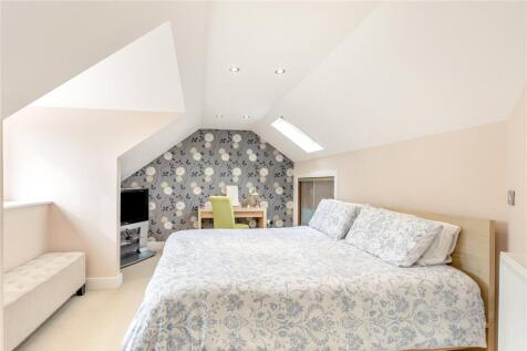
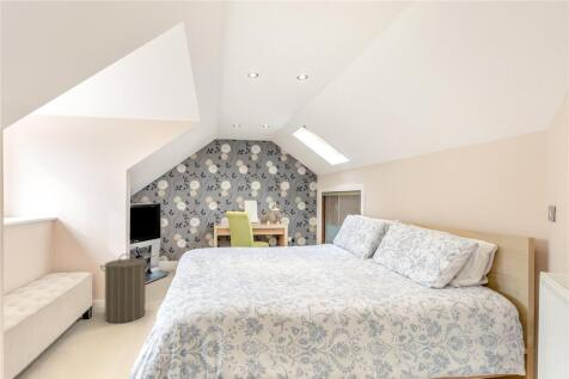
+ laundry hamper [99,252,152,324]
